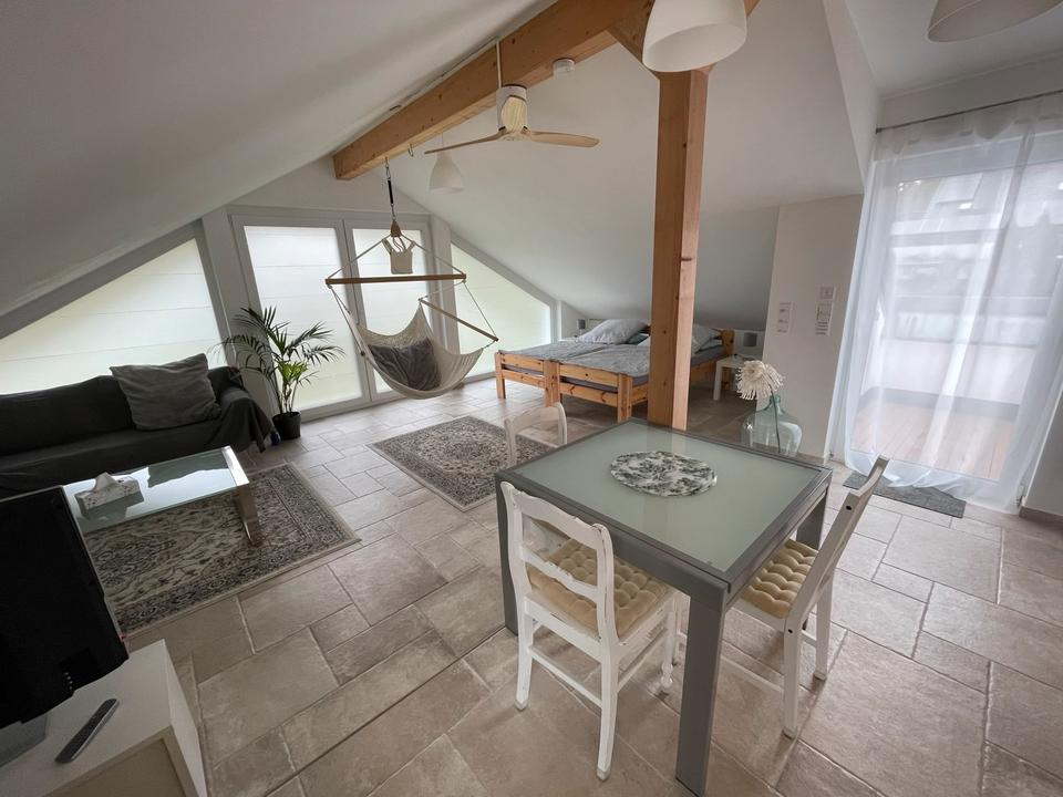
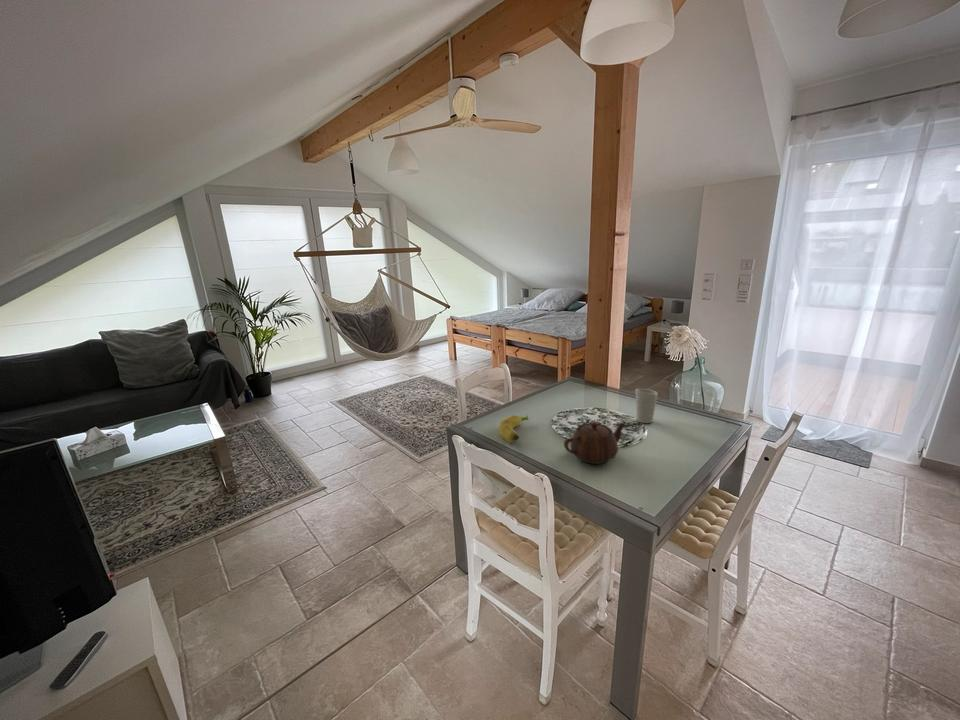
+ banana [498,414,530,443]
+ teapot [563,421,627,465]
+ cup [635,388,659,424]
